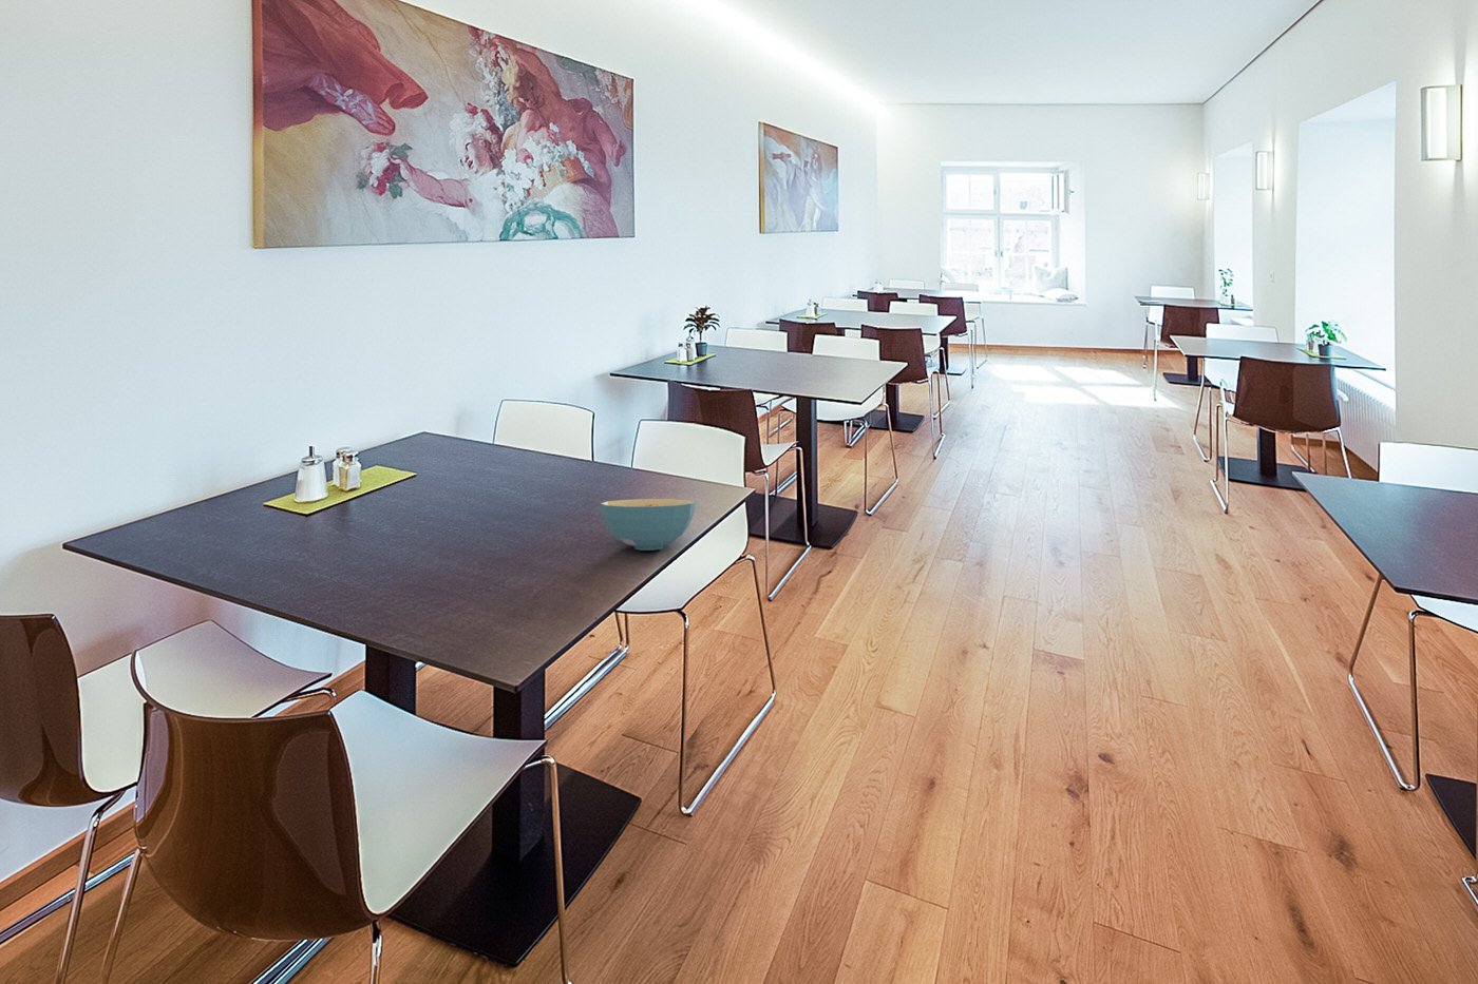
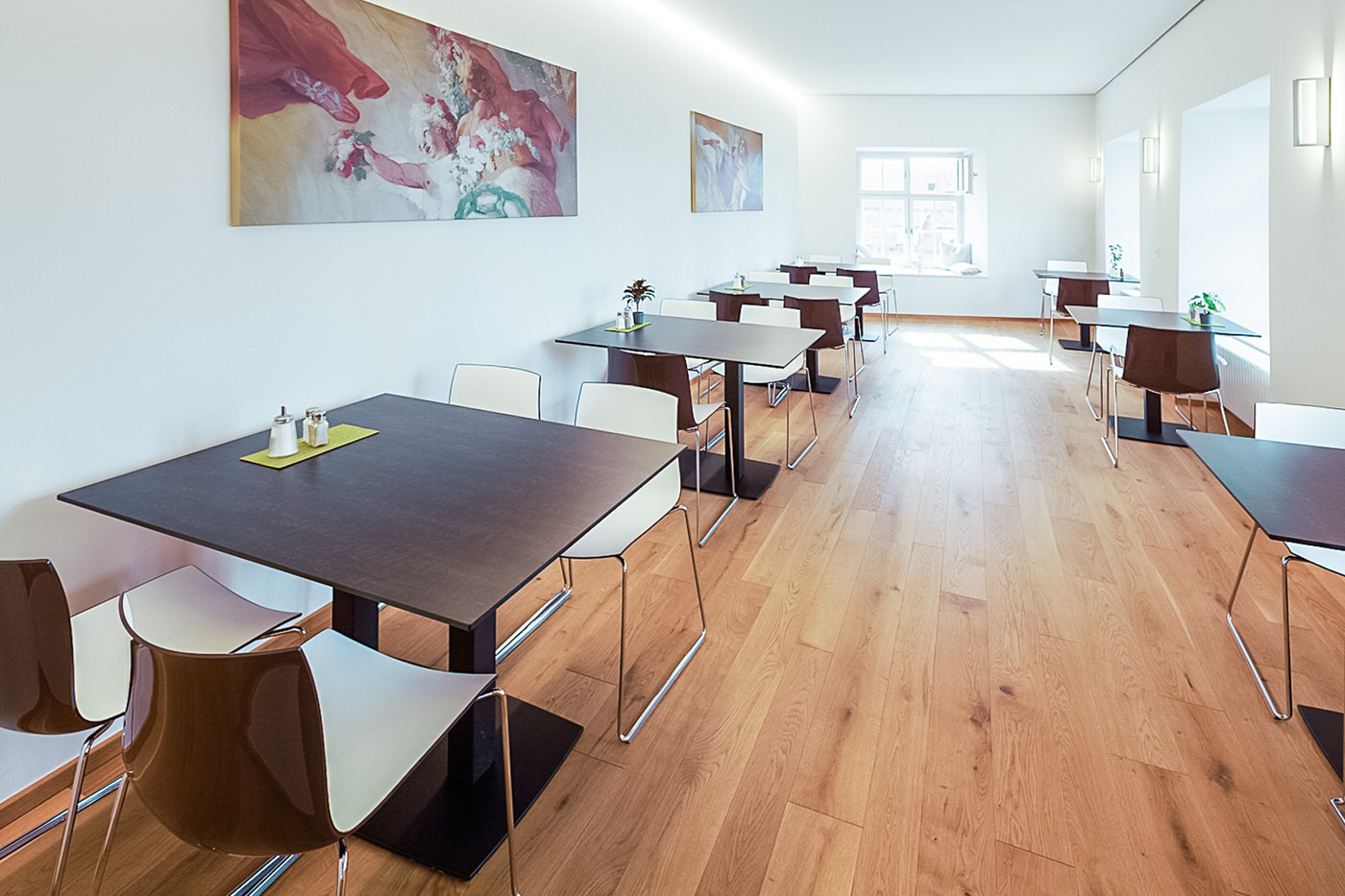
- cereal bowl [600,497,696,551]
